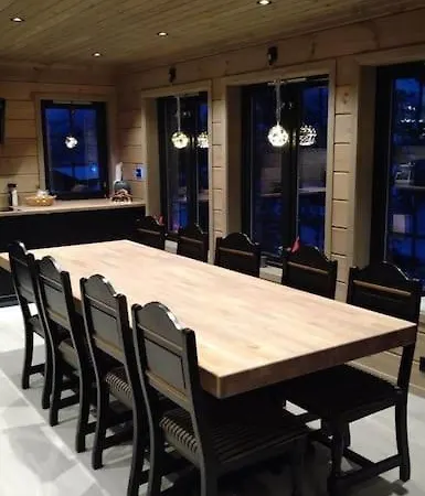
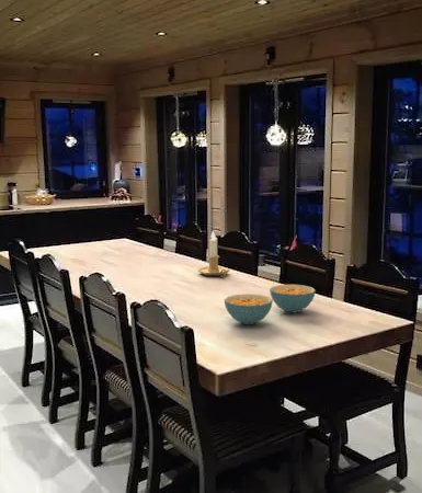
+ candlestick [196,230,231,278]
+ cereal bowl [269,284,317,313]
+ cereal bowl [224,293,273,325]
